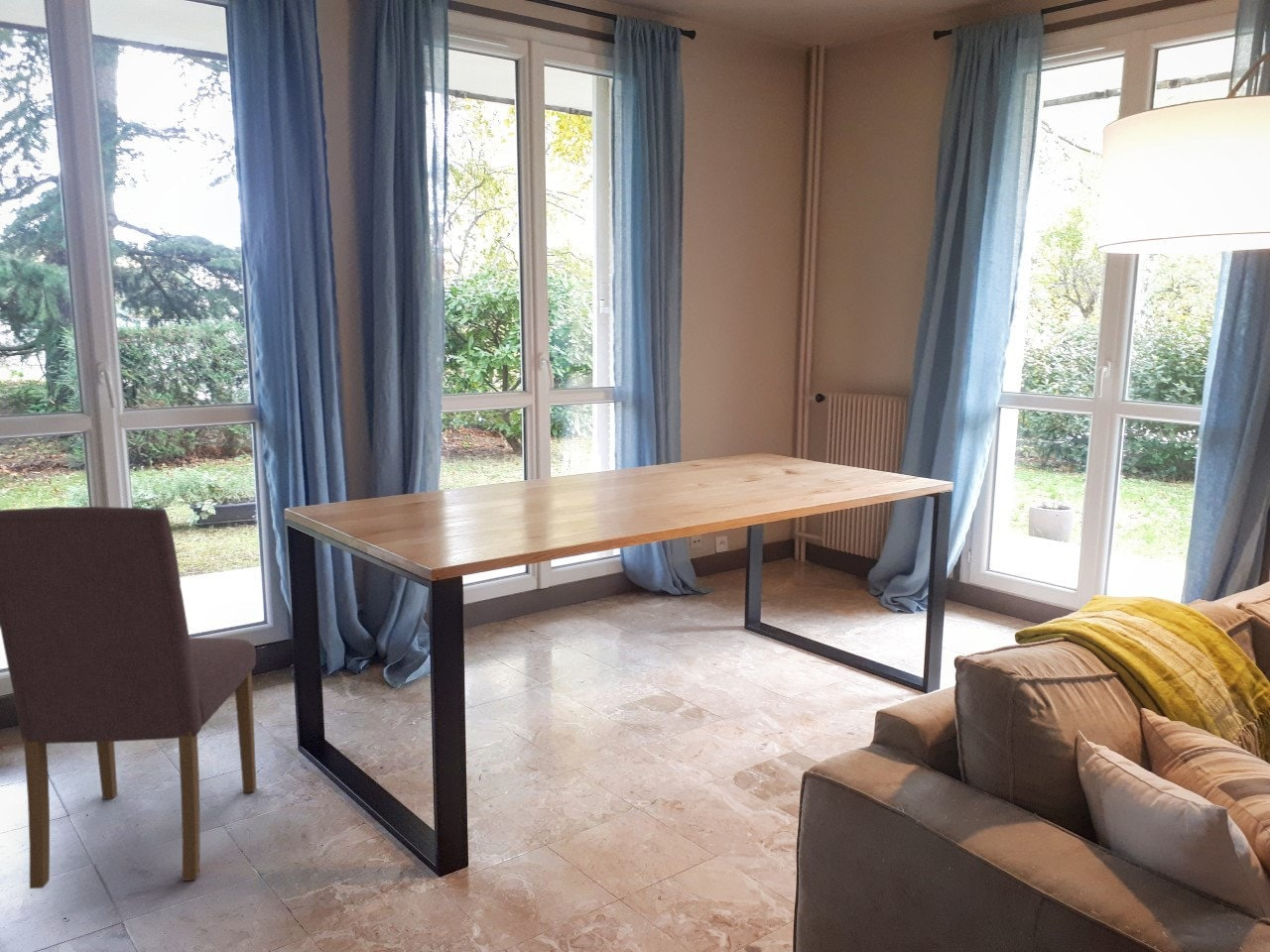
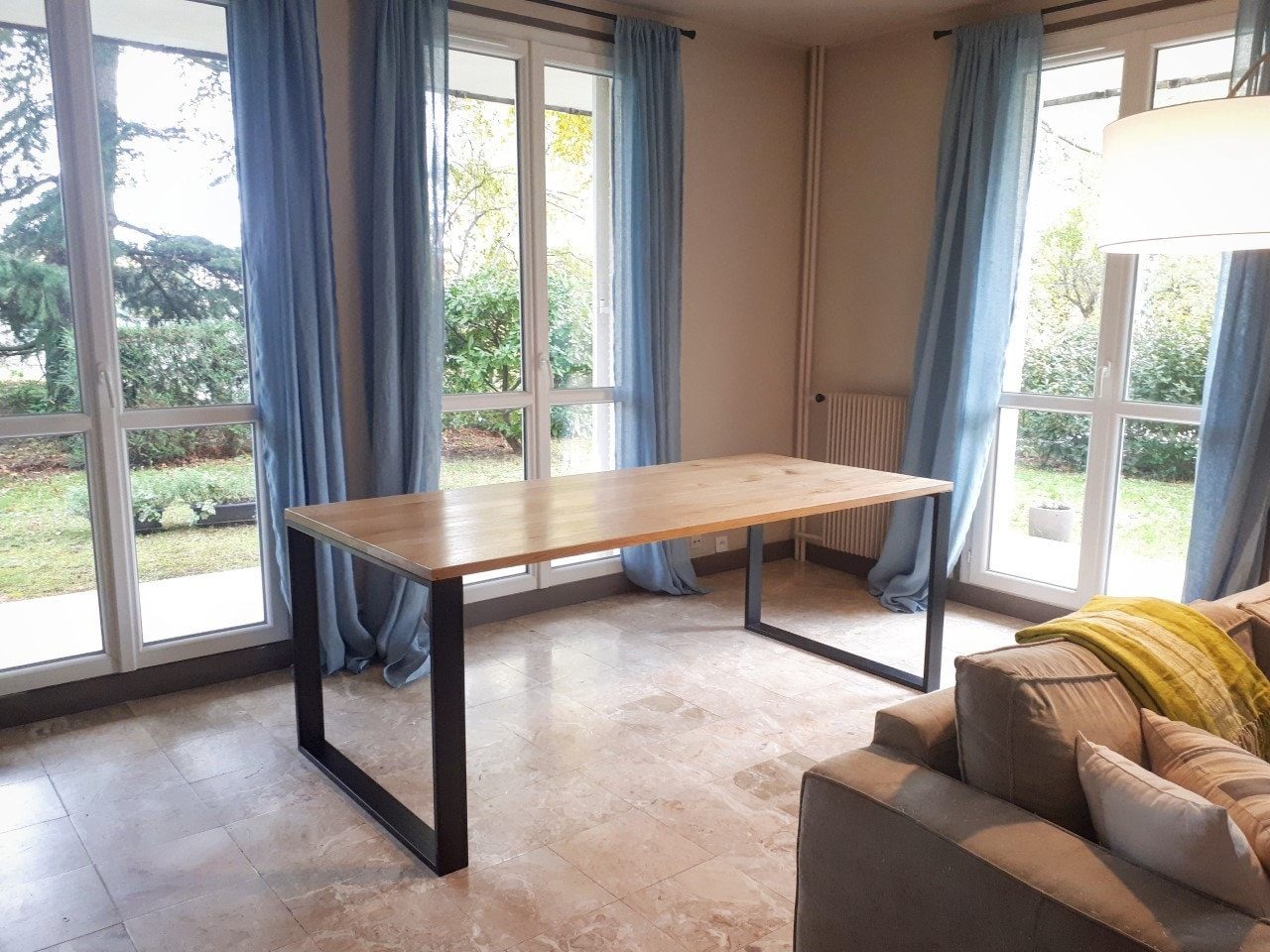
- dining chair [0,506,257,890]
